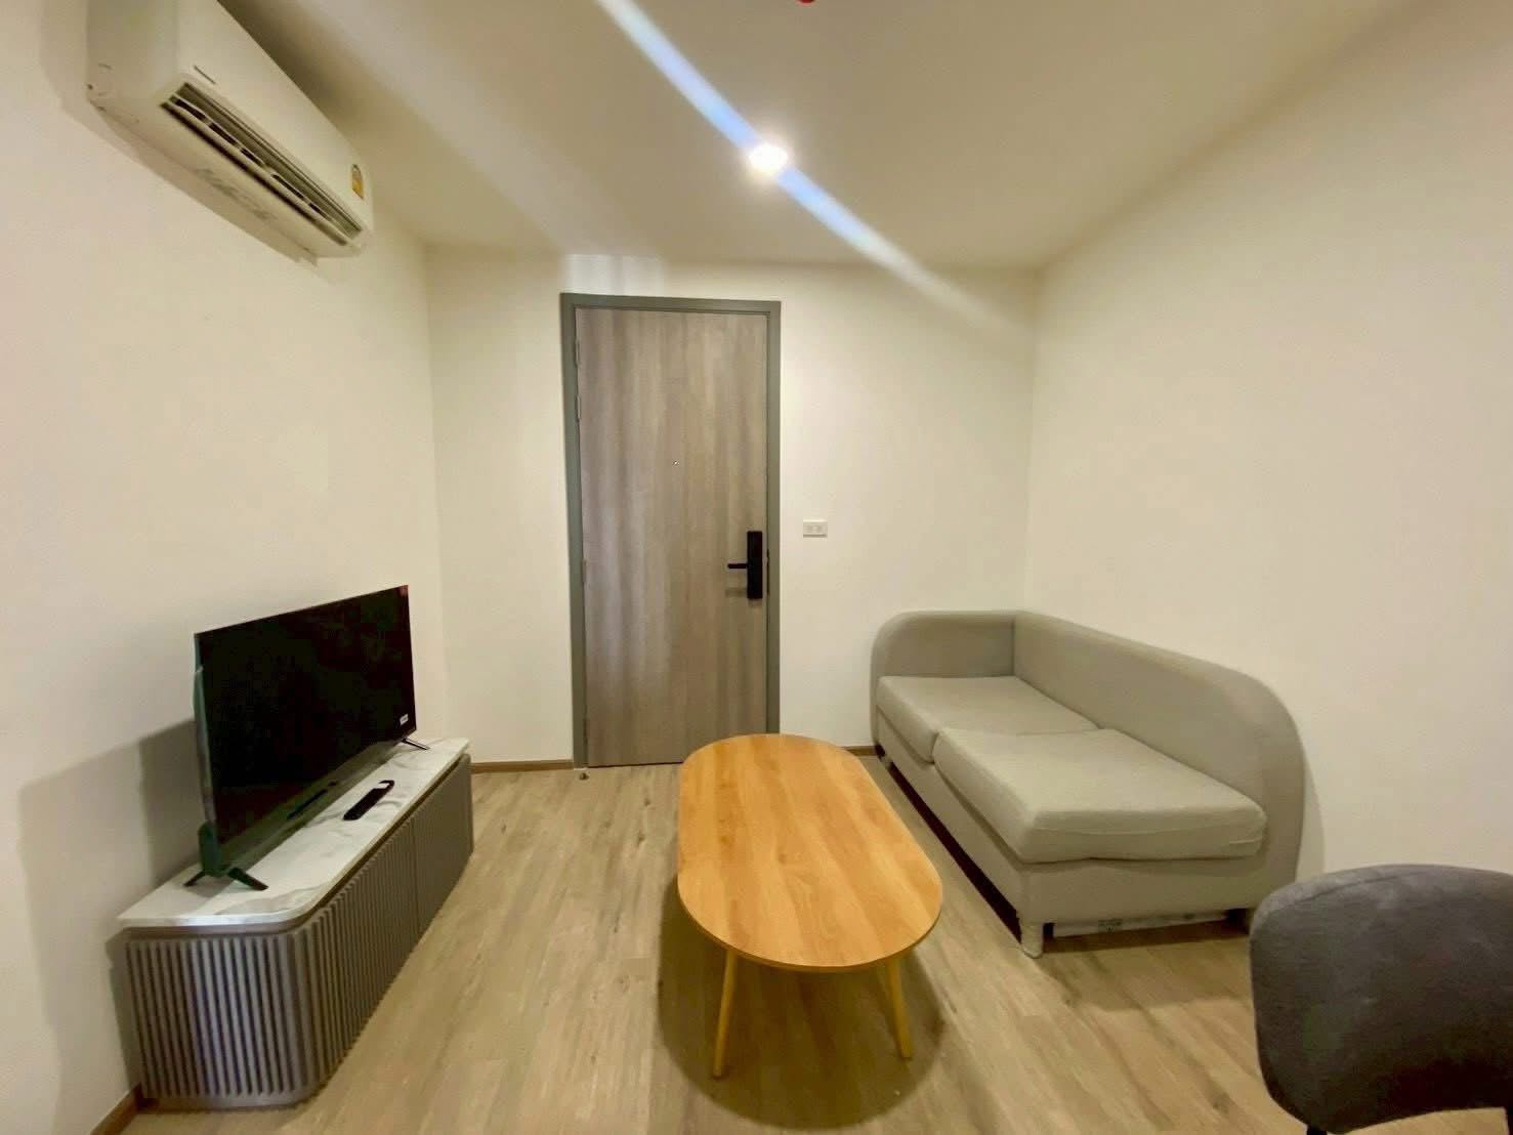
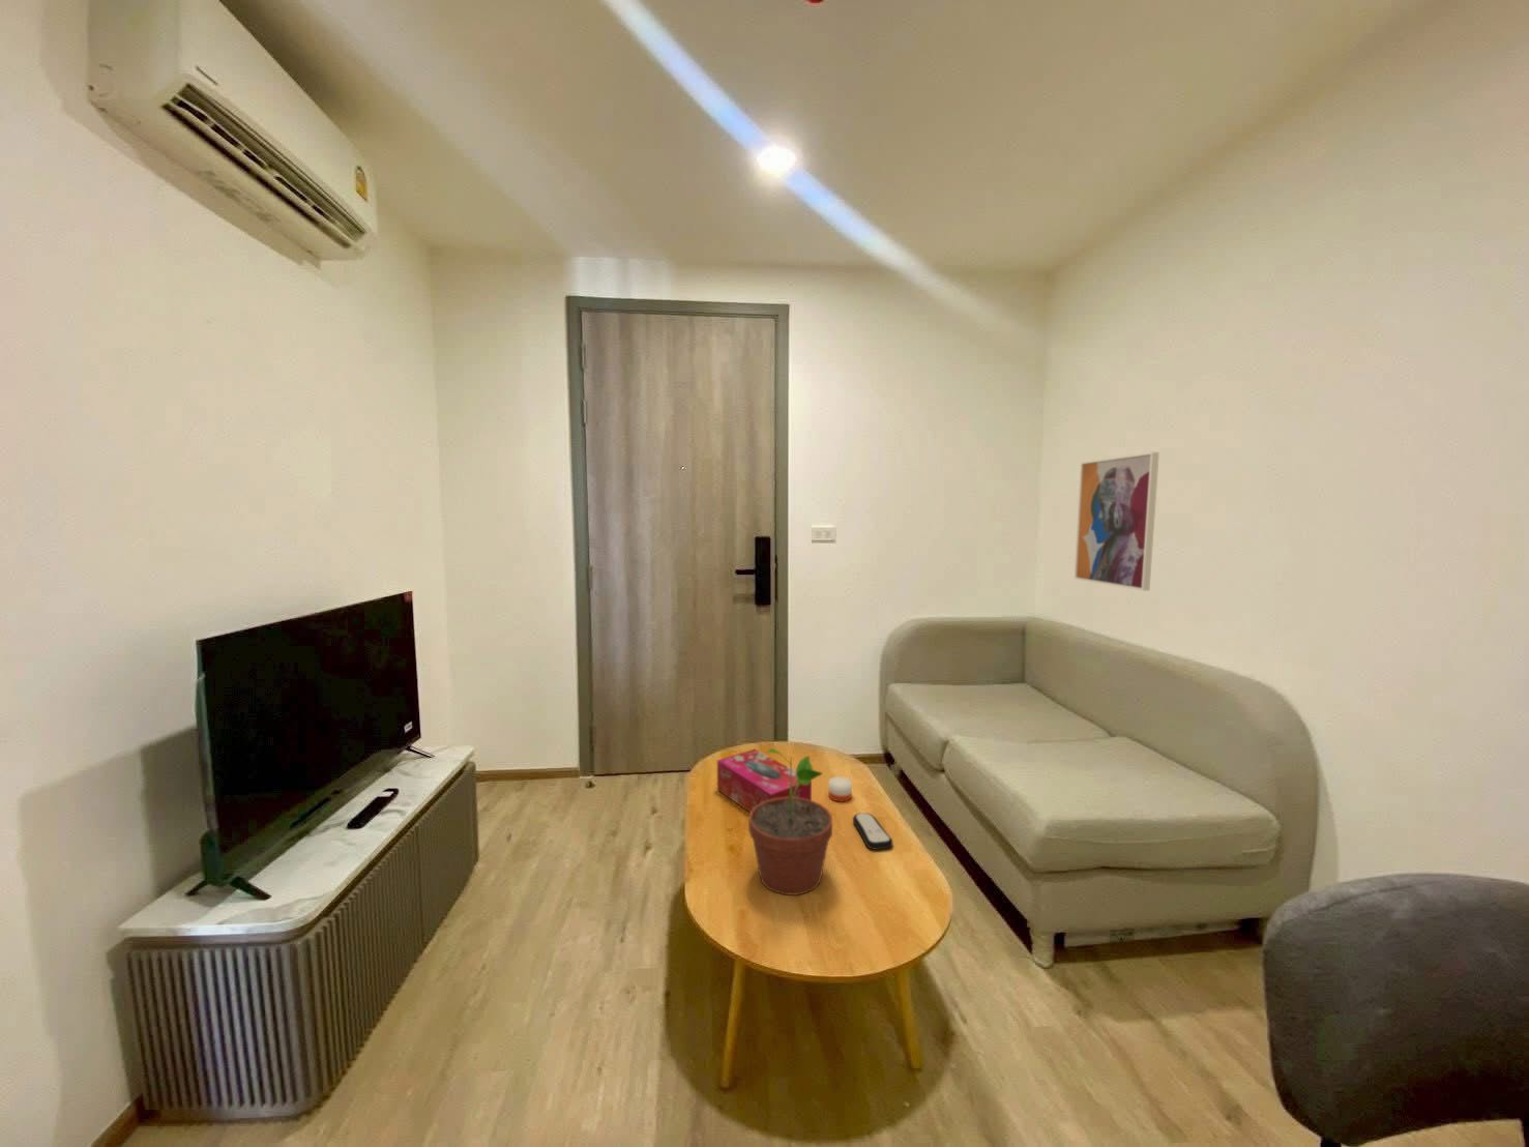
+ potted plant [747,747,834,896]
+ tissue box [717,748,812,813]
+ candle [827,767,853,802]
+ remote control [852,812,894,851]
+ wall art [1074,452,1160,592]
